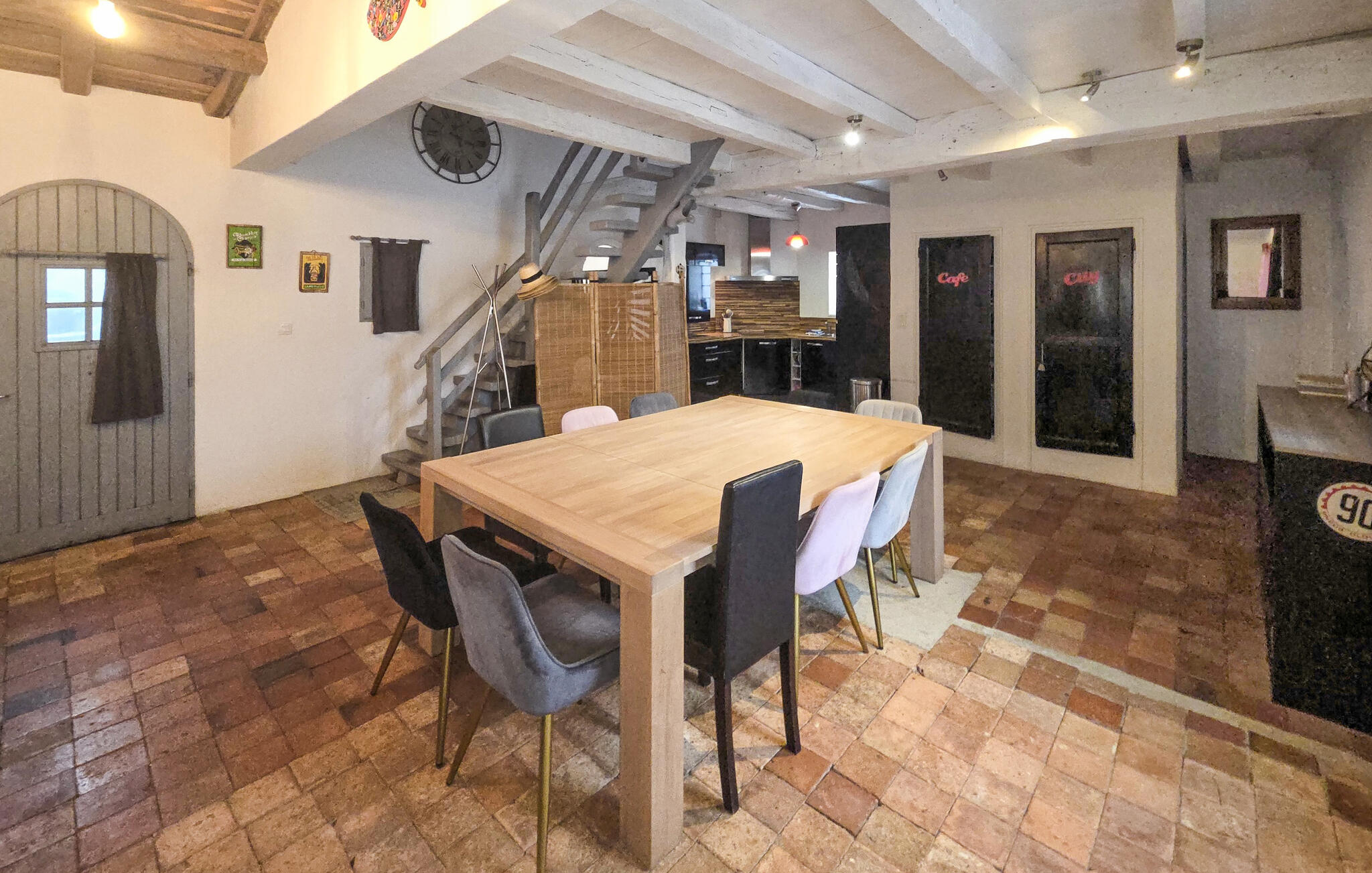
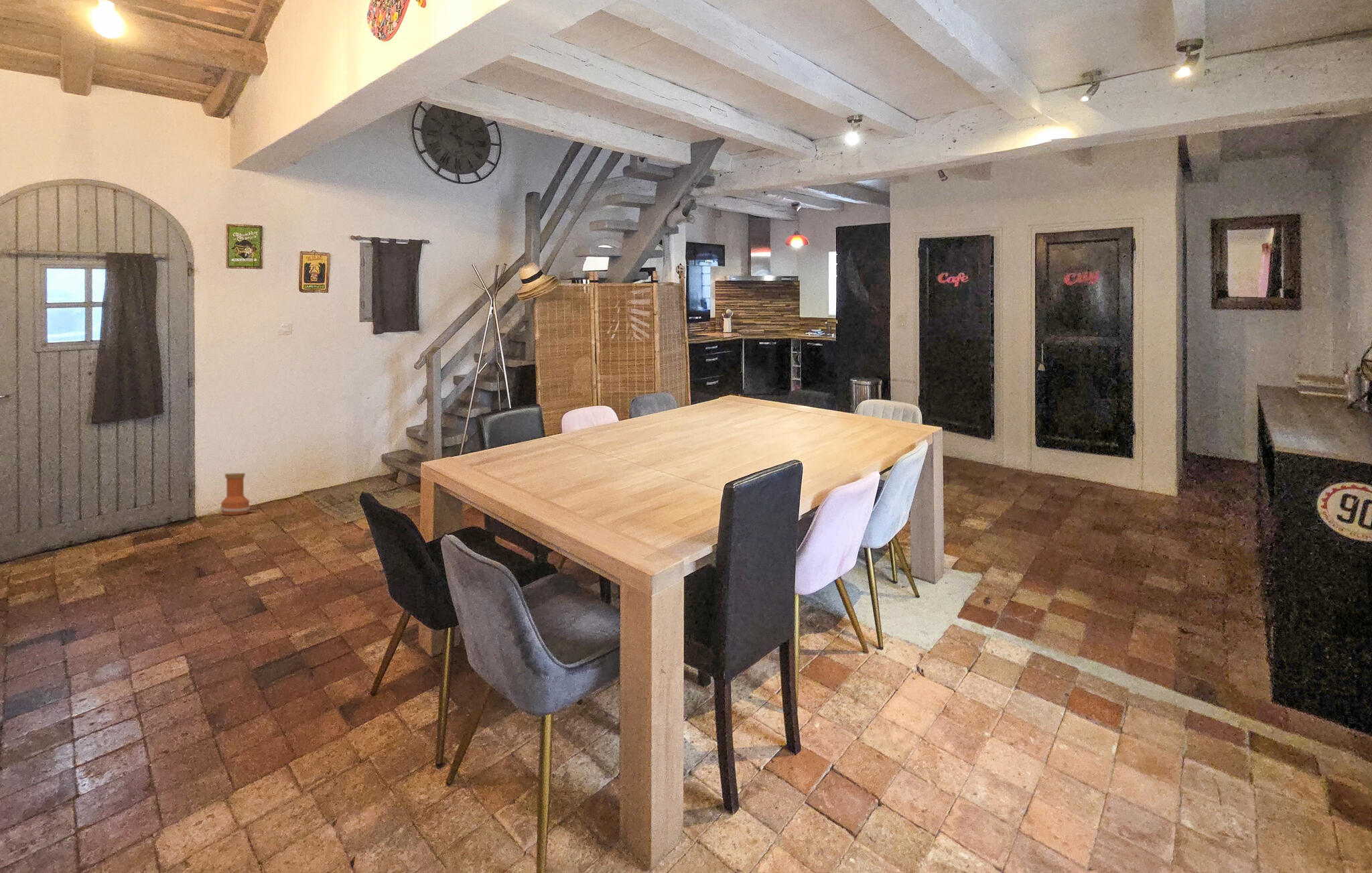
+ vase [220,472,251,516]
